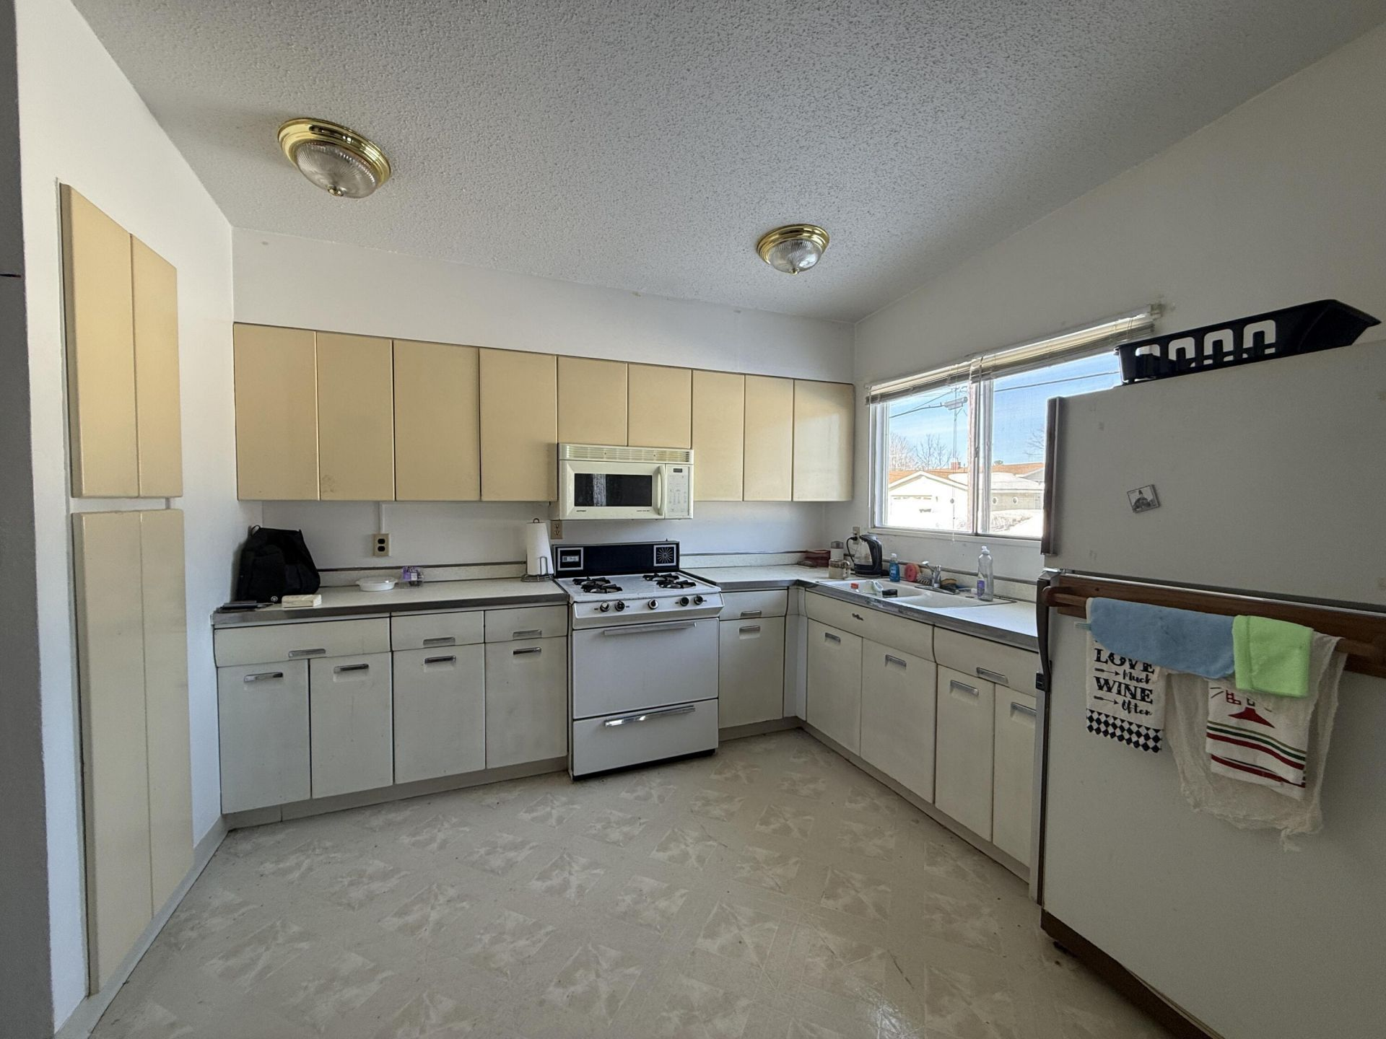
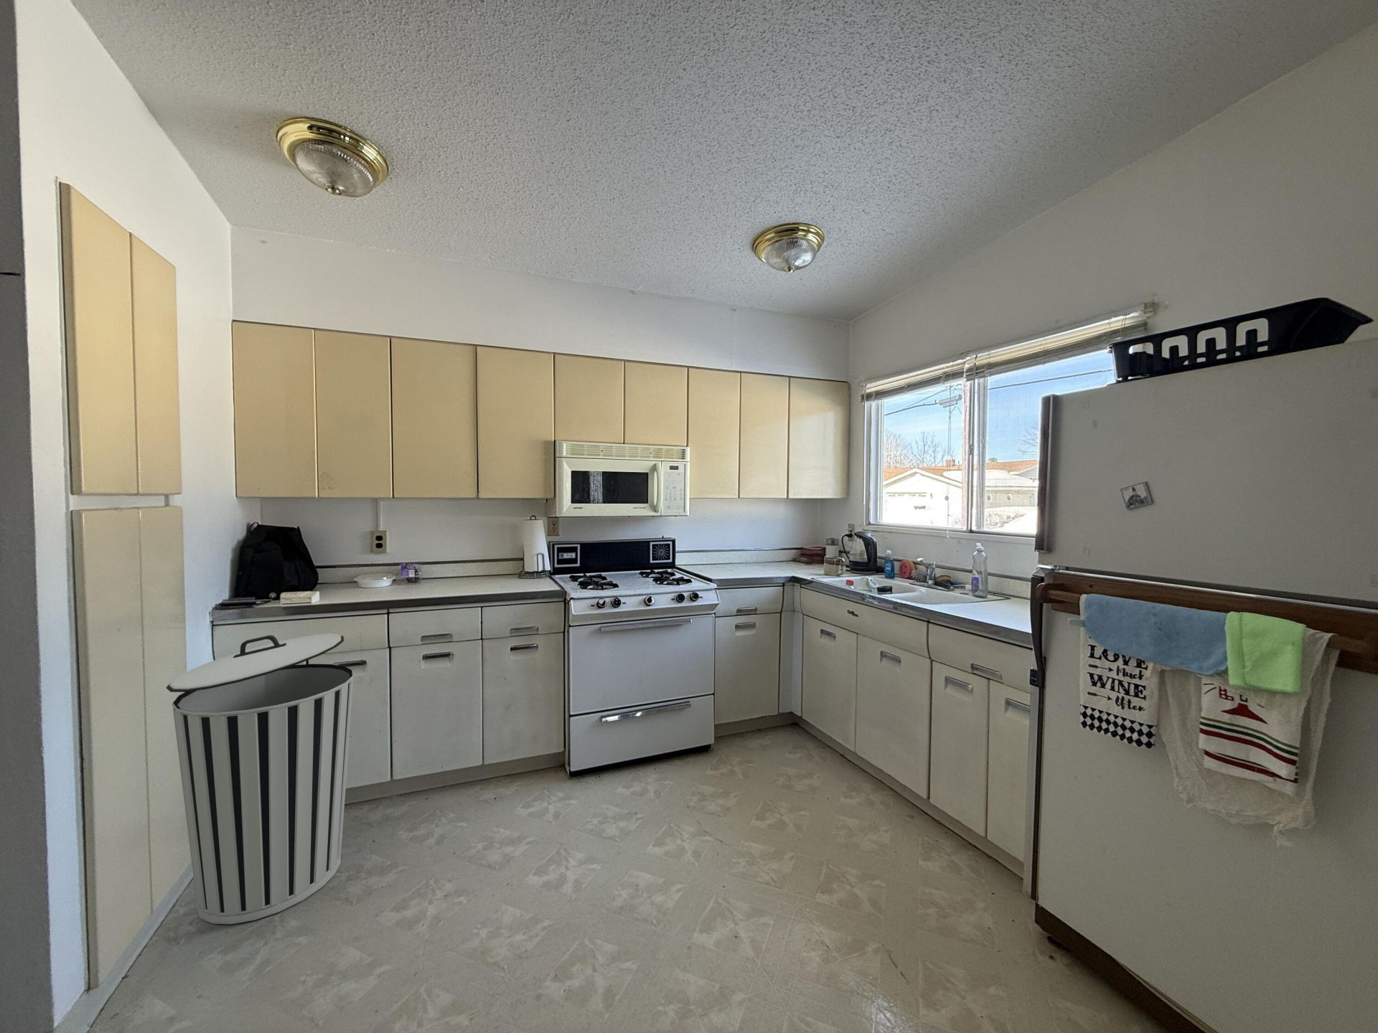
+ trash can [166,633,354,924]
